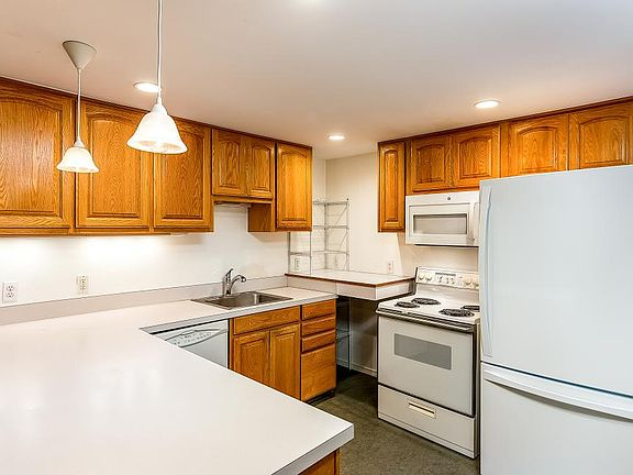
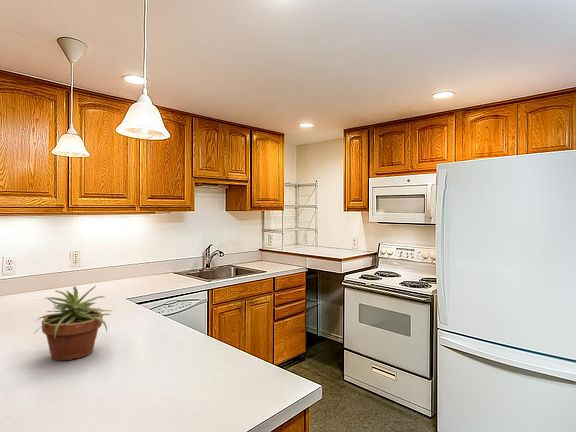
+ potted plant [33,285,112,362]
